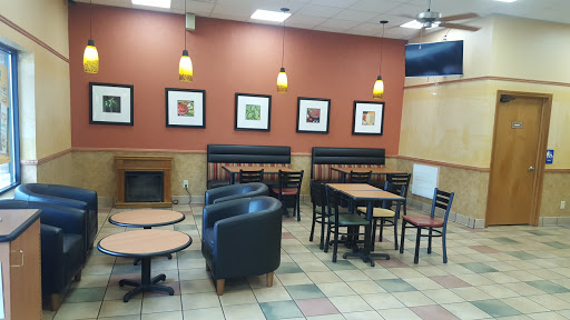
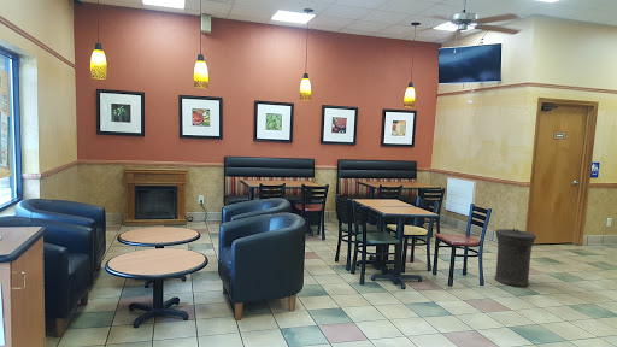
+ trash can [494,228,537,288]
